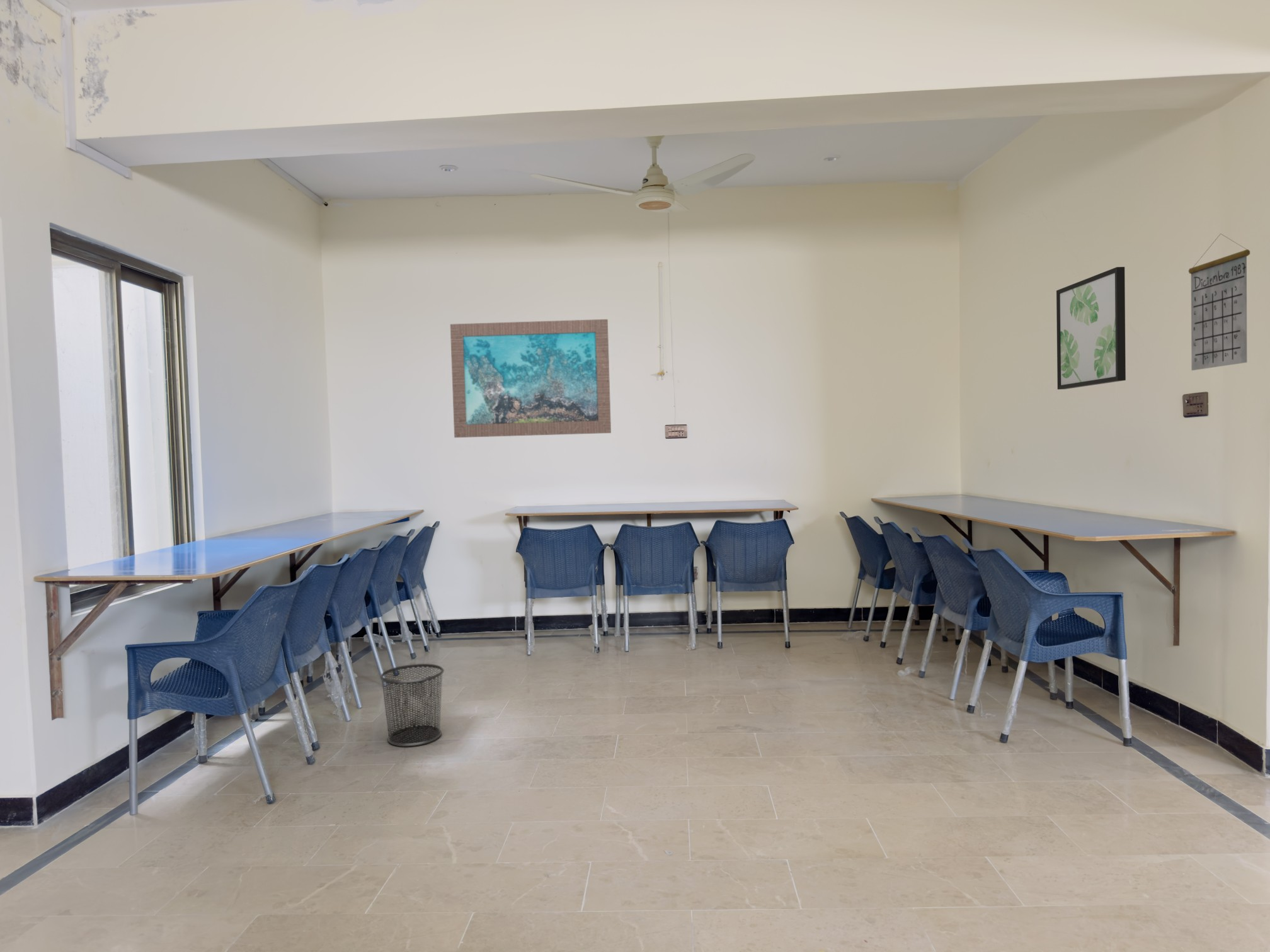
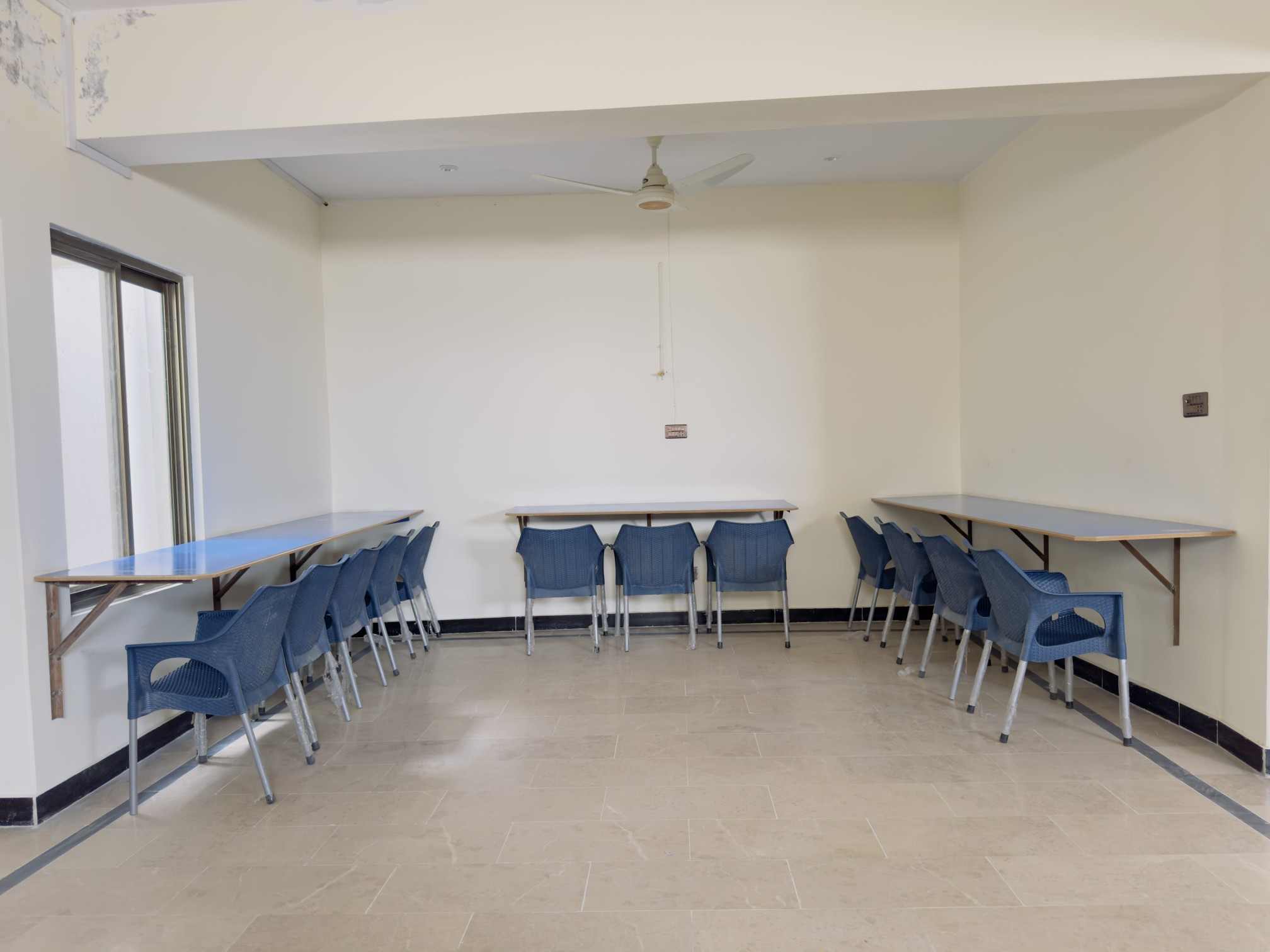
- wall art [1056,266,1126,390]
- wall art [450,319,612,438]
- calendar [1187,233,1250,371]
- waste bin [379,663,445,747]
